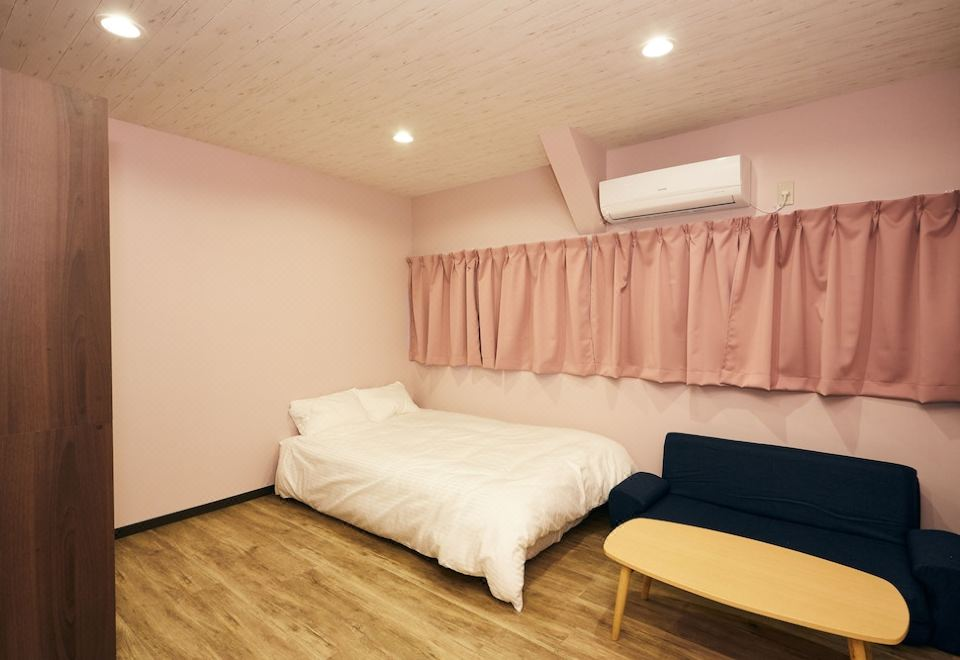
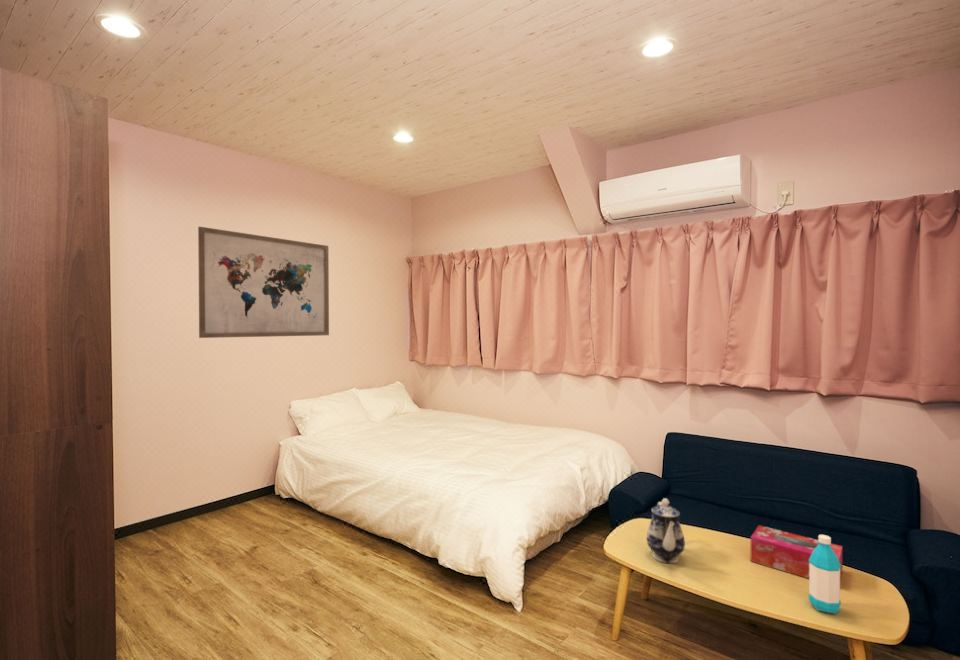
+ teapot [646,497,686,564]
+ water bottle [808,534,842,615]
+ tissue box [750,524,843,581]
+ wall art [197,226,330,339]
